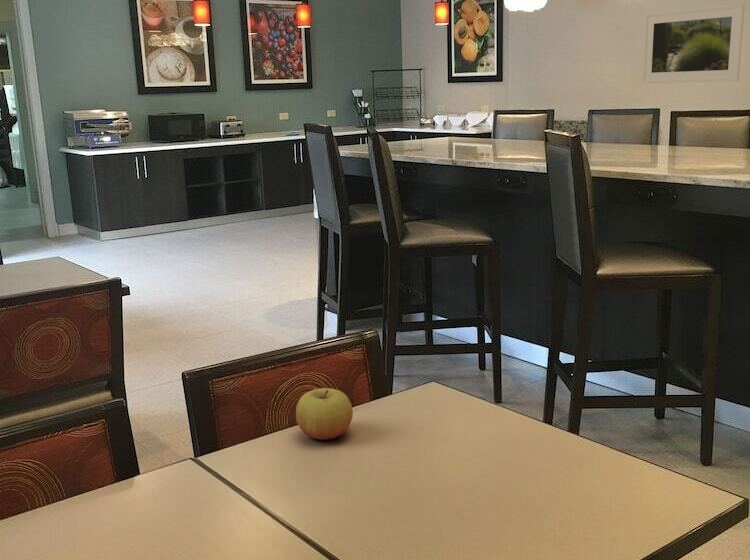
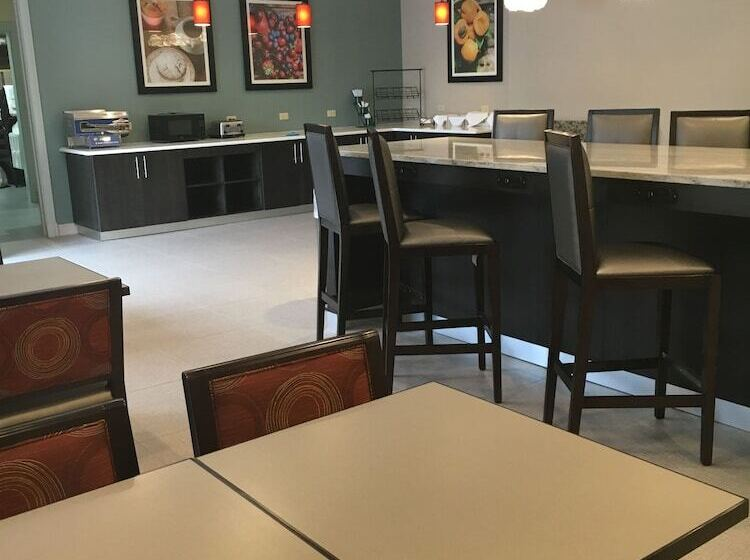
- apple [295,387,354,441]
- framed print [641,3,746,84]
